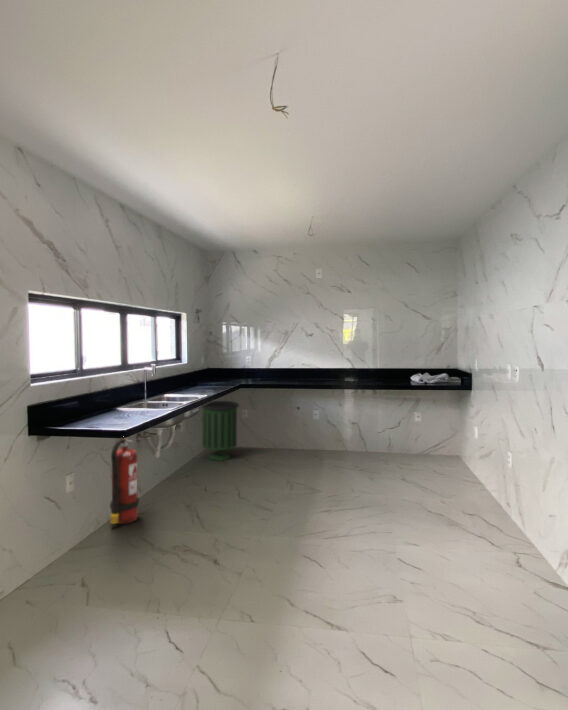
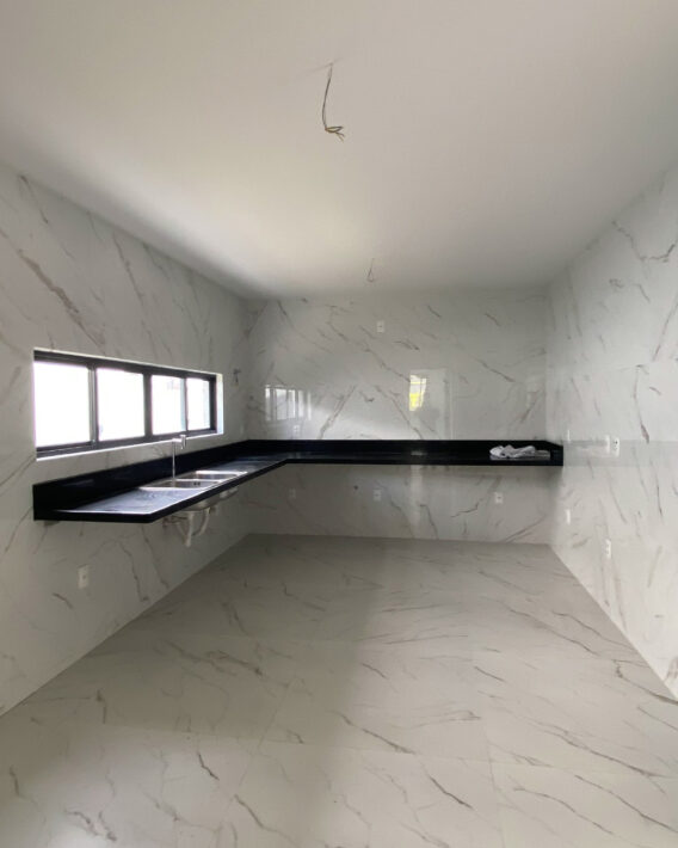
- trash can [200,400,240,462]
- fire extinguisher [109,437,140,525]
